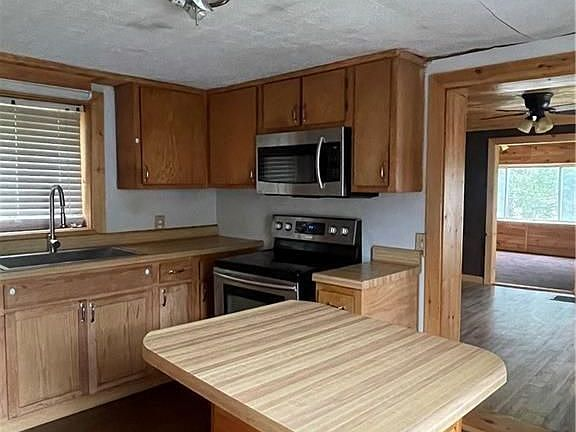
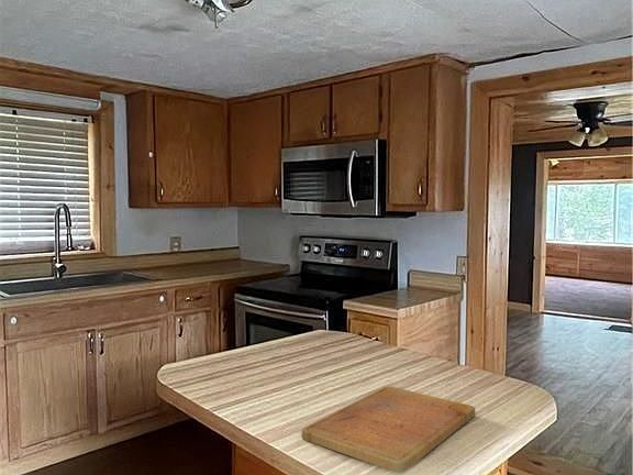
+ cutting board [301,385,476,474]
